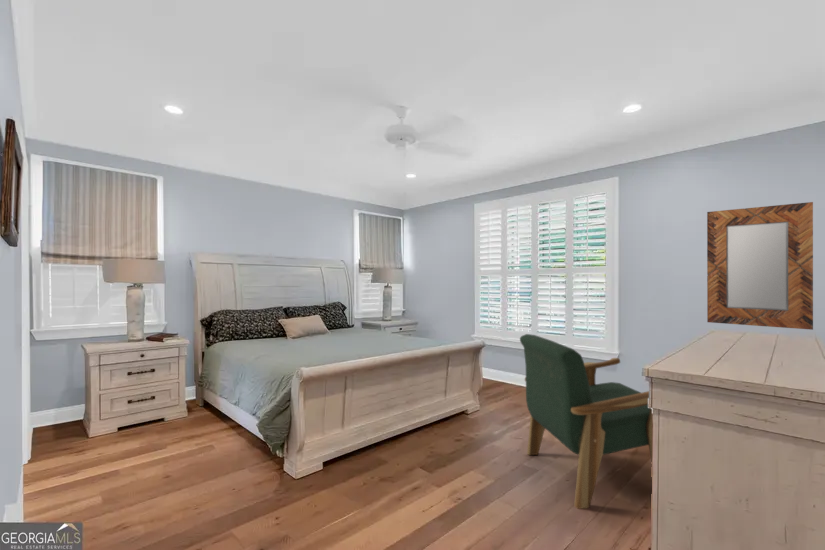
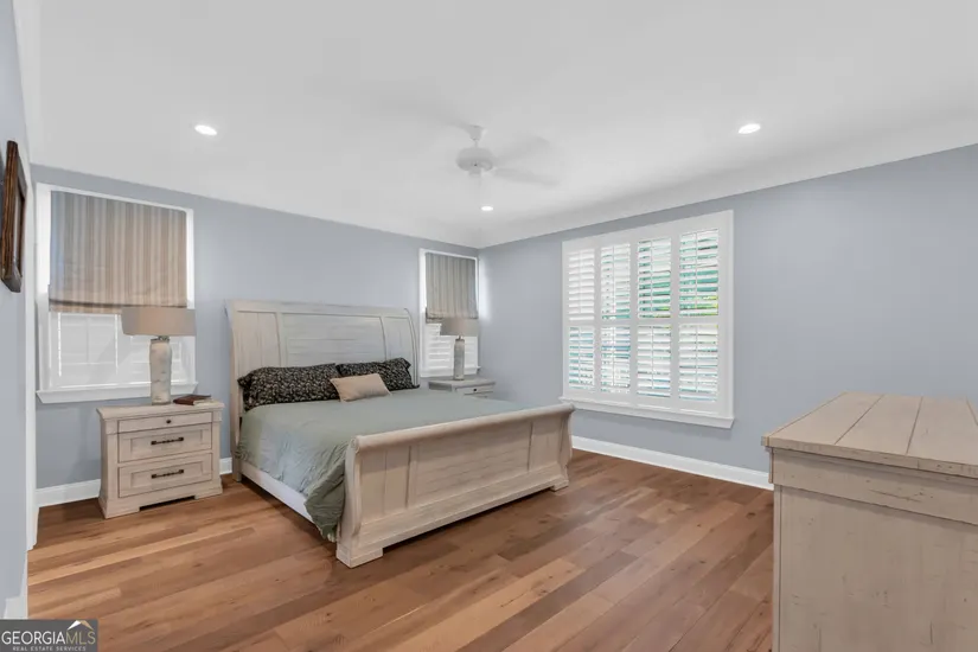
- home mirror [706,201,814,331]
- armchair [519,333,653,510]
